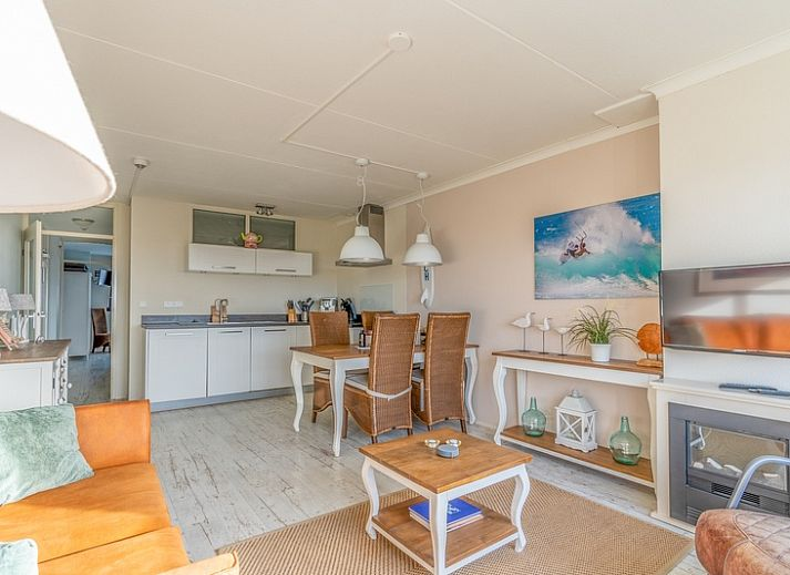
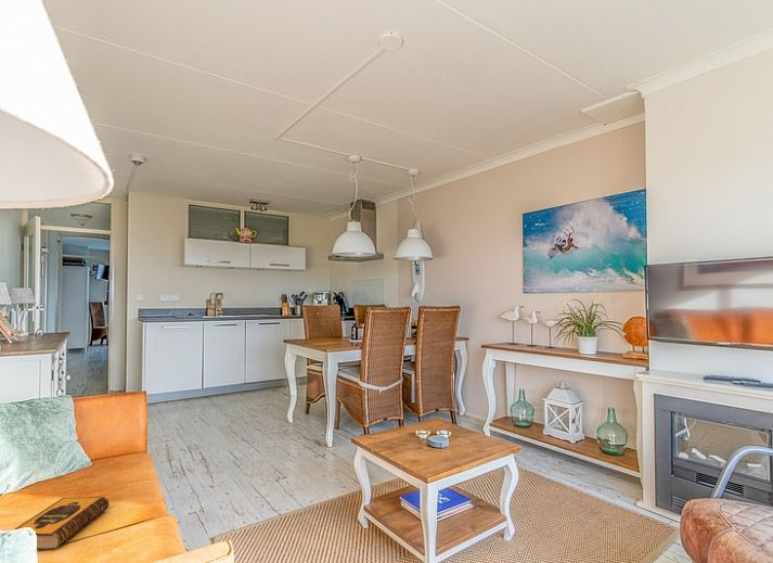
+ hardback book [14,496,111,551]
